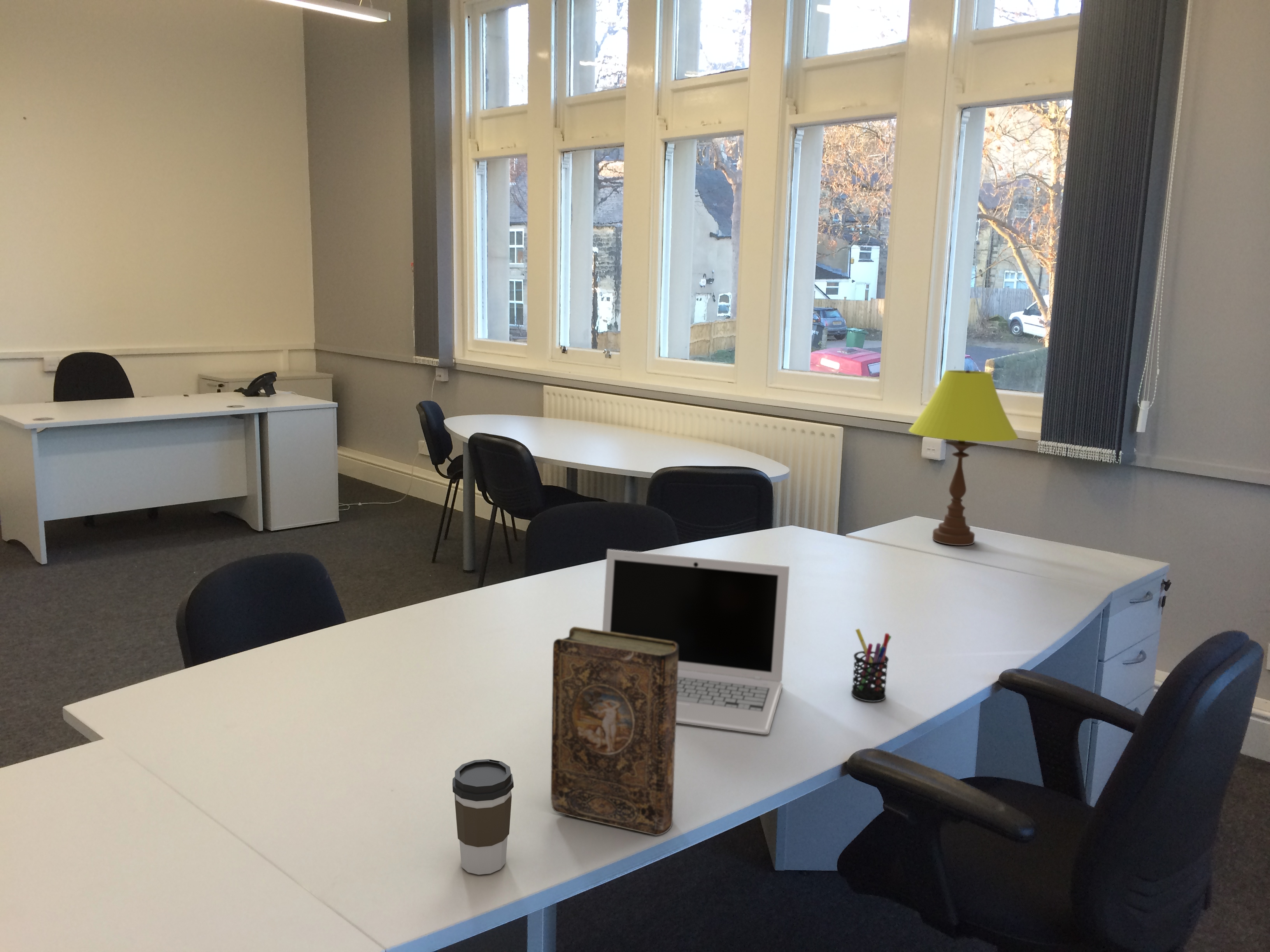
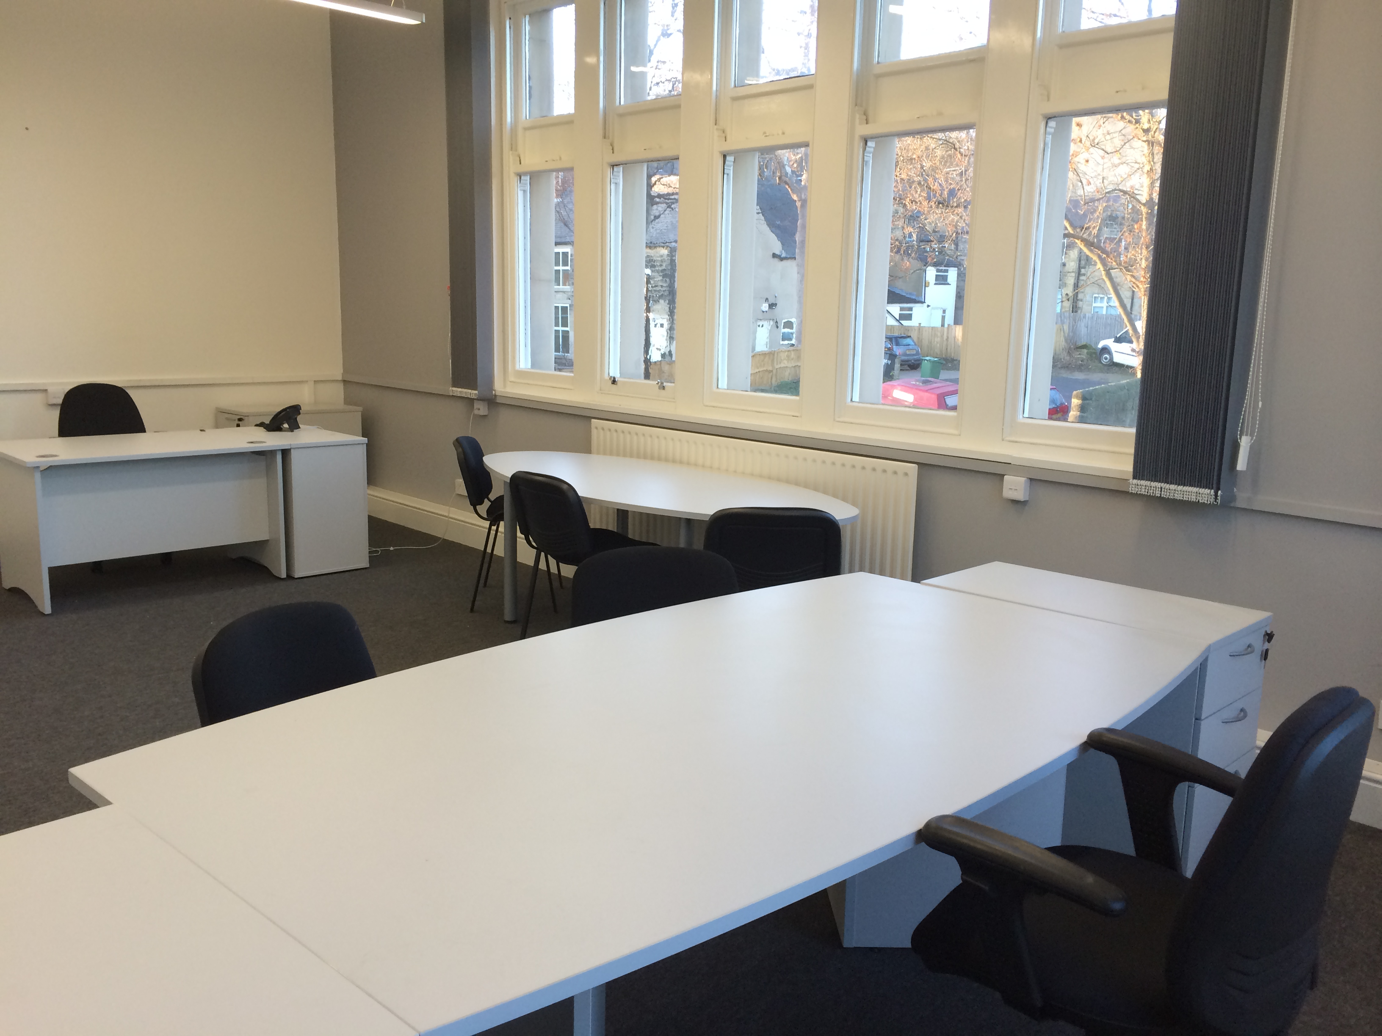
- laptop [602,549,790,735]
- pen holder [851,628,892,702]
- coffee cup [452,759,514,875]
- book [551,626,679,836]
- table lamp [908,370,1019,546]
